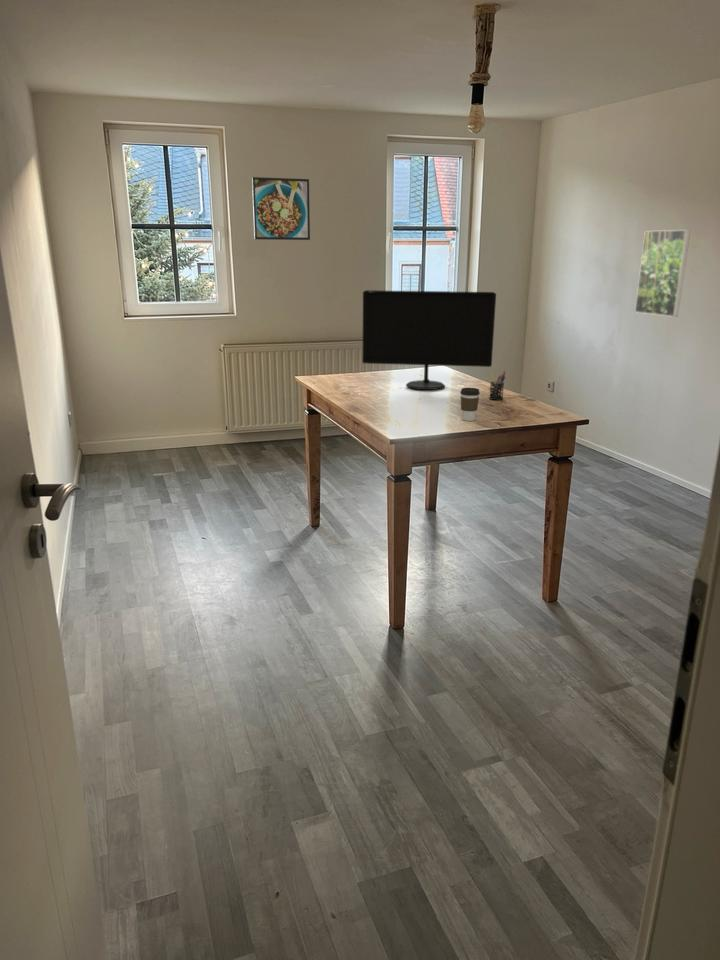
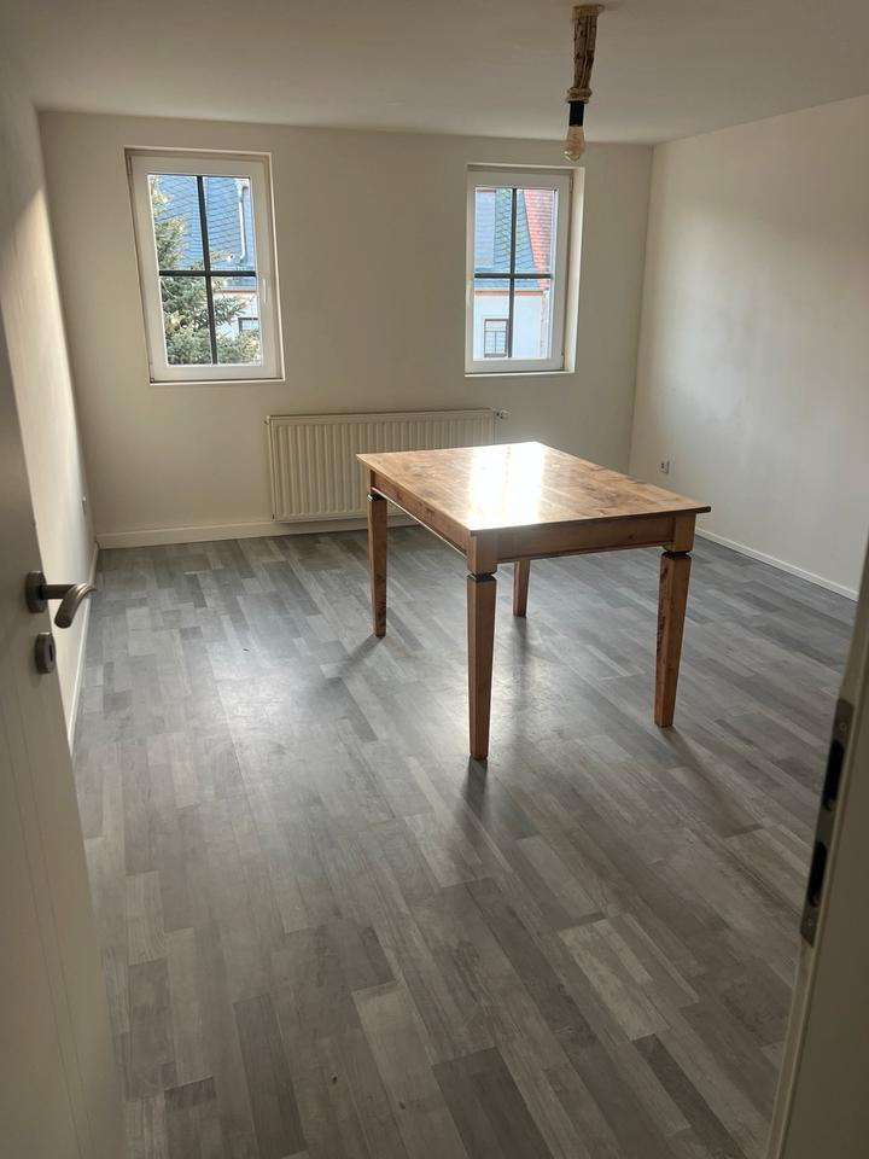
- computer monitor [361,289,497,391]
- coffee cup [459,387,481,422]
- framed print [634,229,691,318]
- pen holder [488,371,506,401]
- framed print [251,176,311,241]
